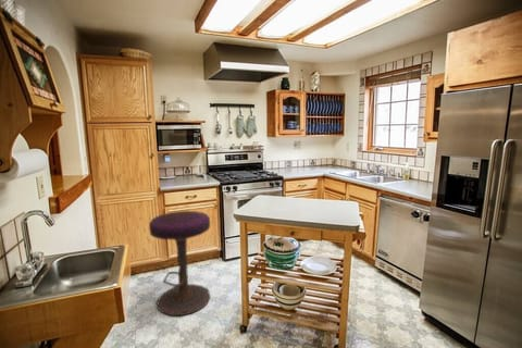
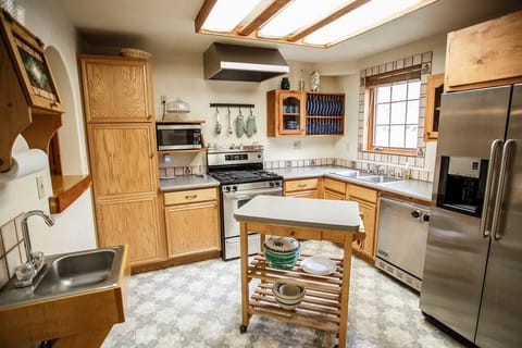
- stool [148,210,211,316]
